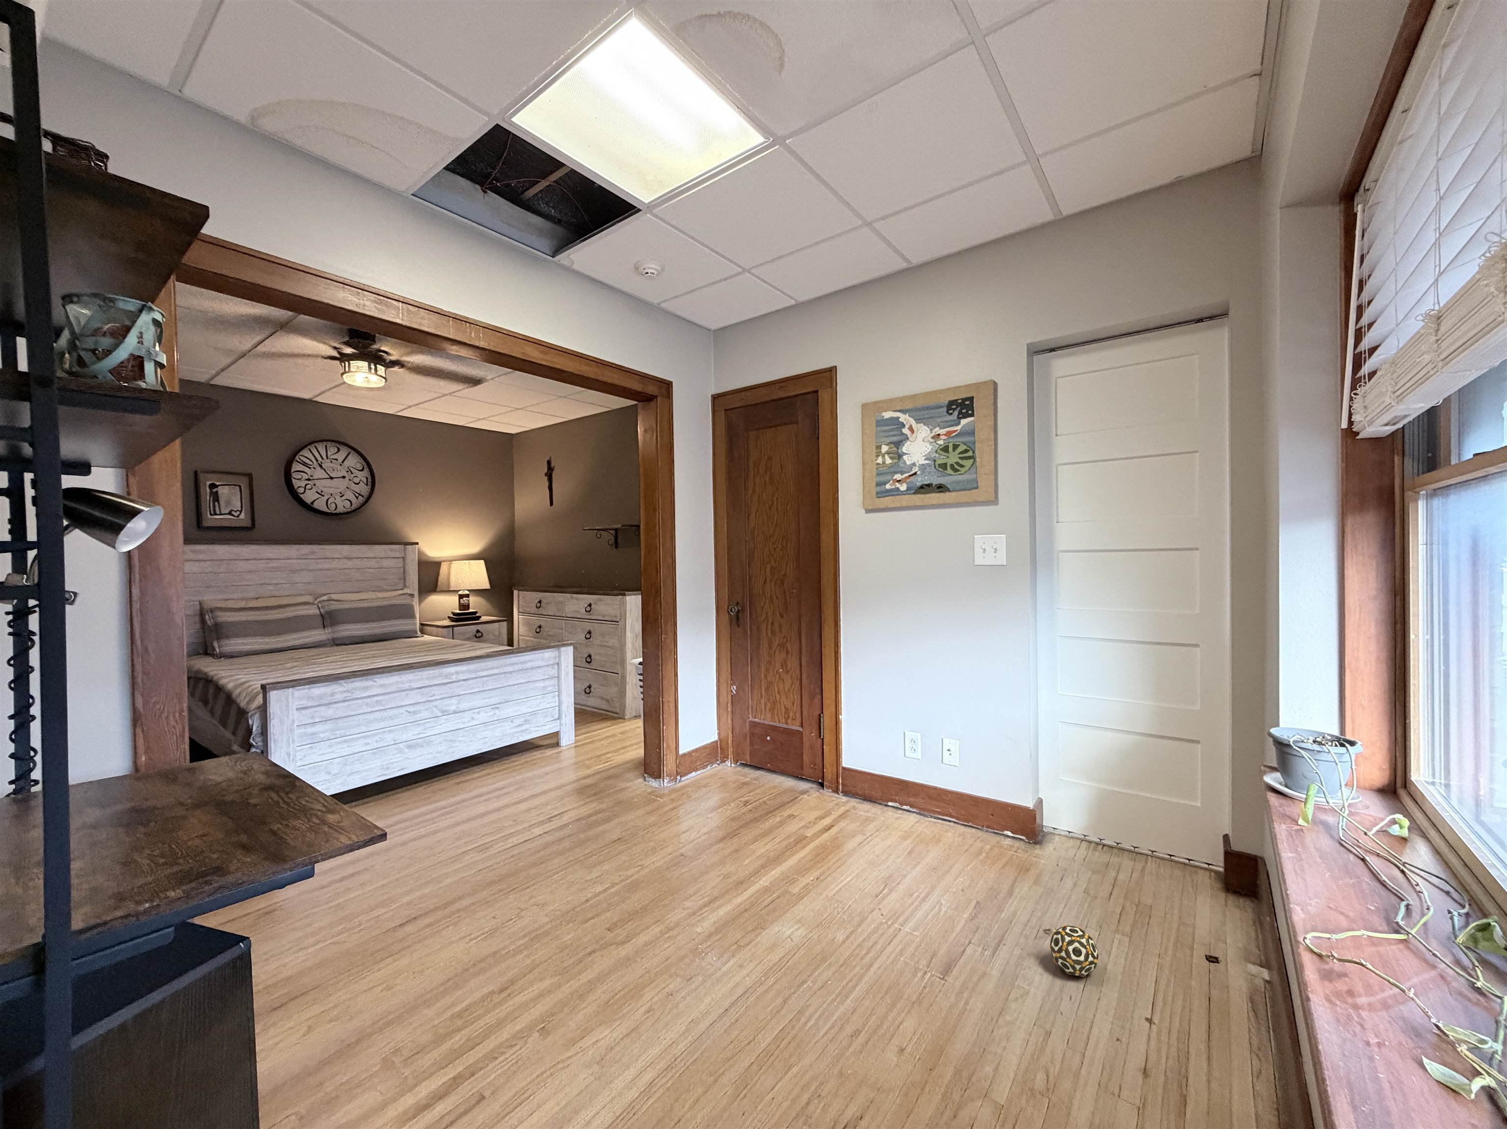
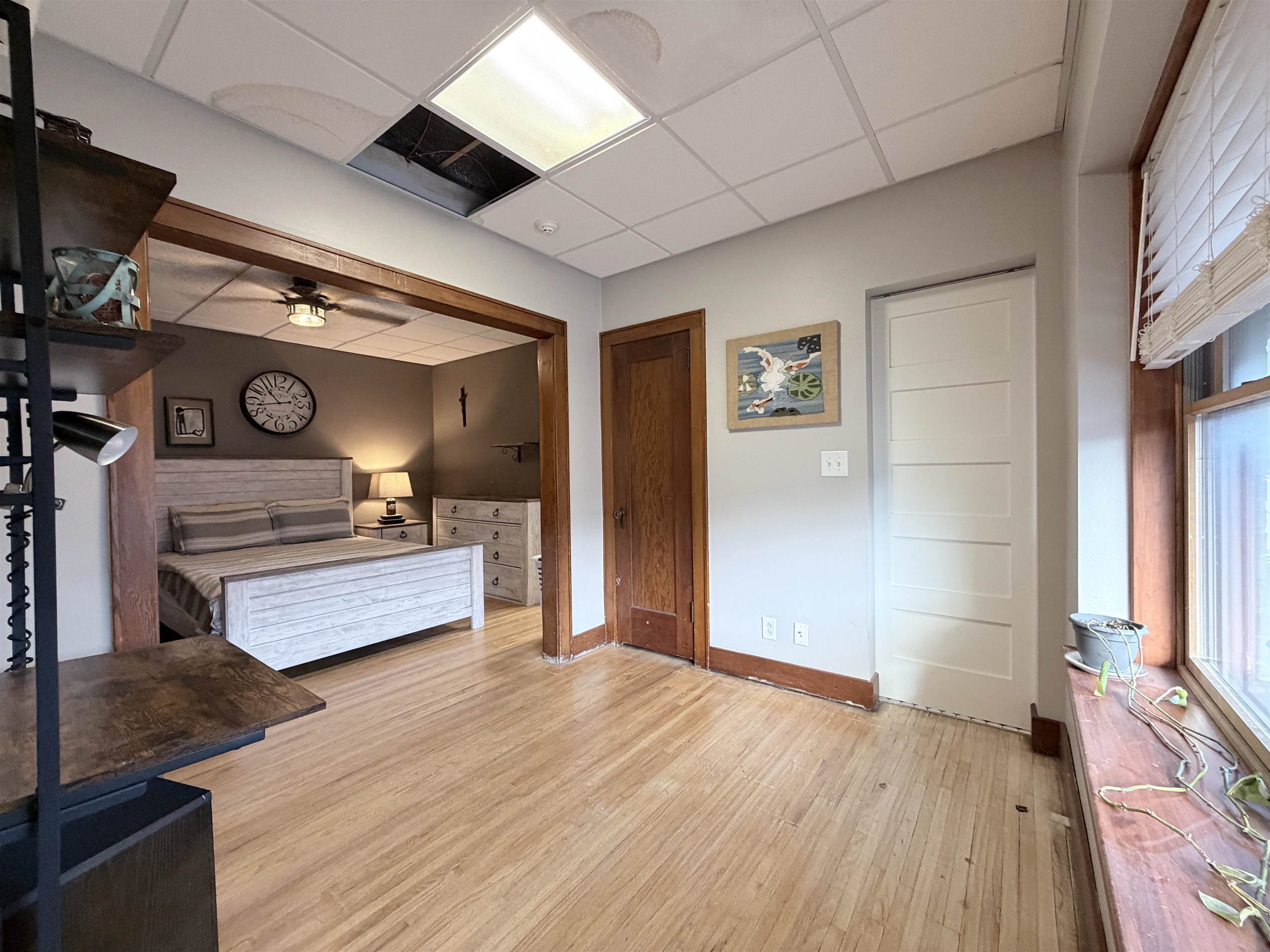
- decorative ball [1049,925,1099,977]
